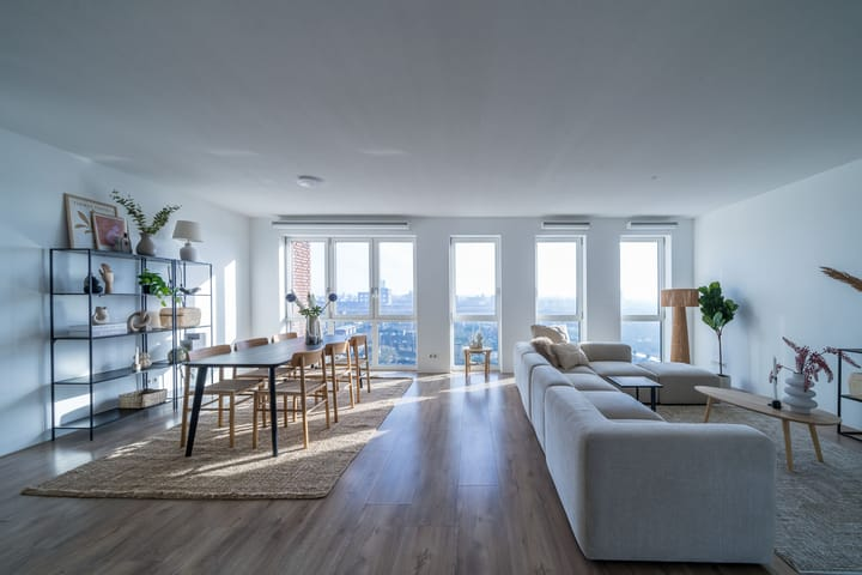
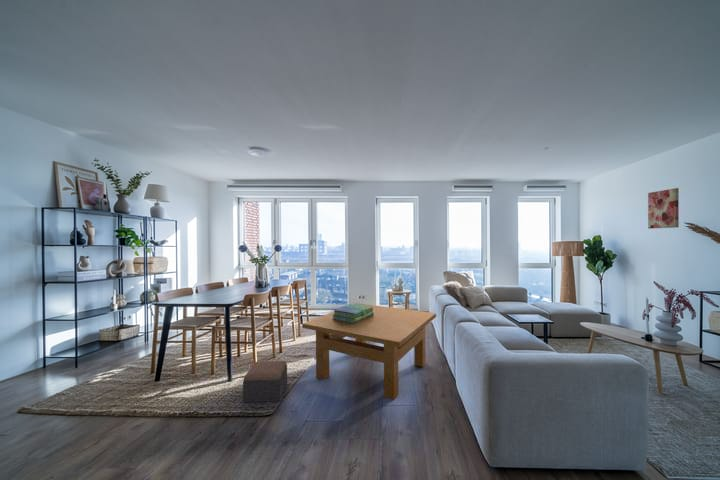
+ table [301,302,437,401]
+ footstool [242,360,288,403]
+ stack of books [333,302,374,323]
+ wall art [647,187,680,230]
